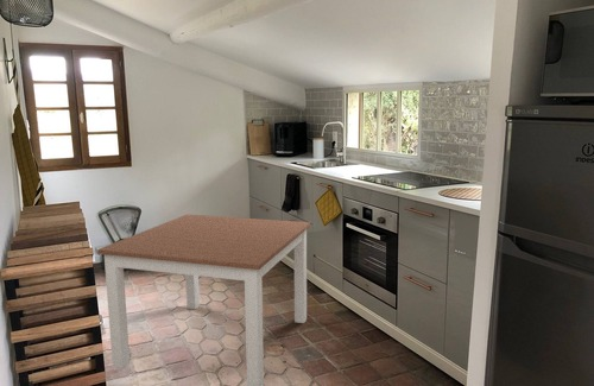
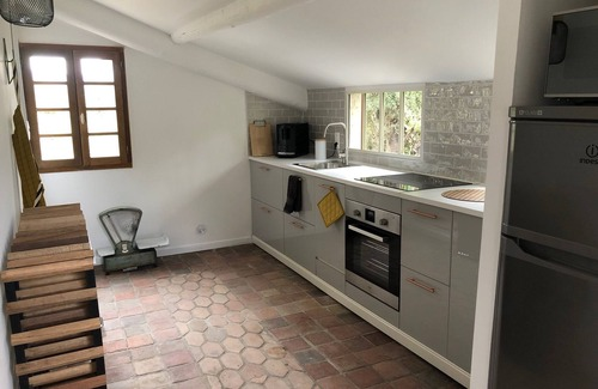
- dining table [96,214,311,386]
